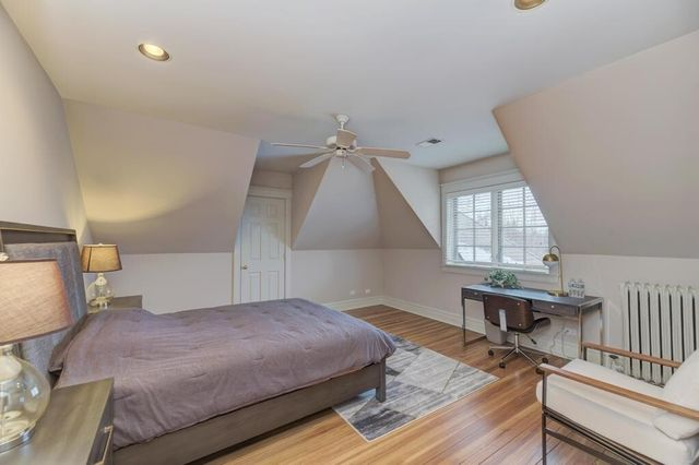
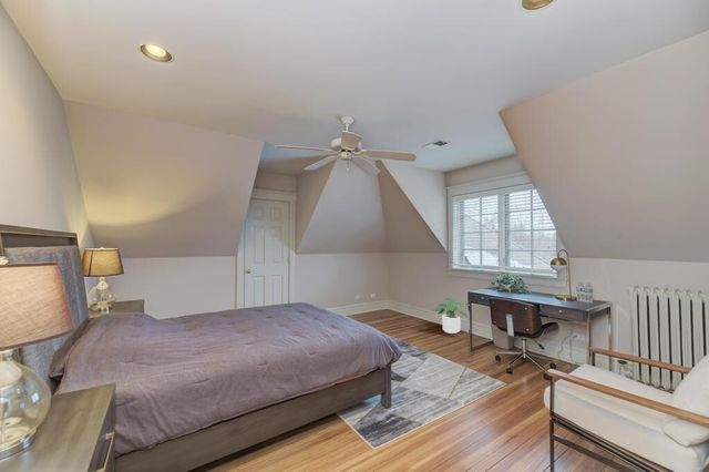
+ potted plant [431,296,469,335]
